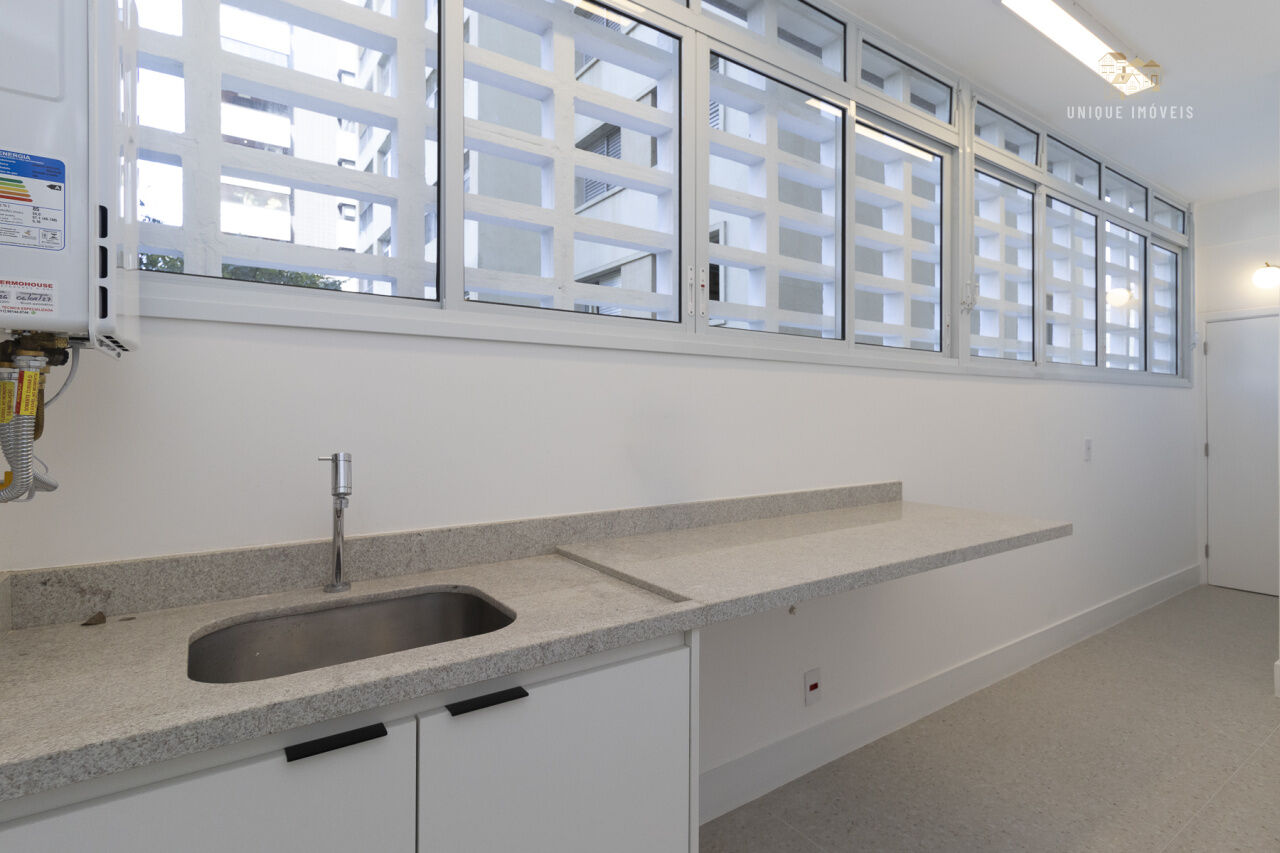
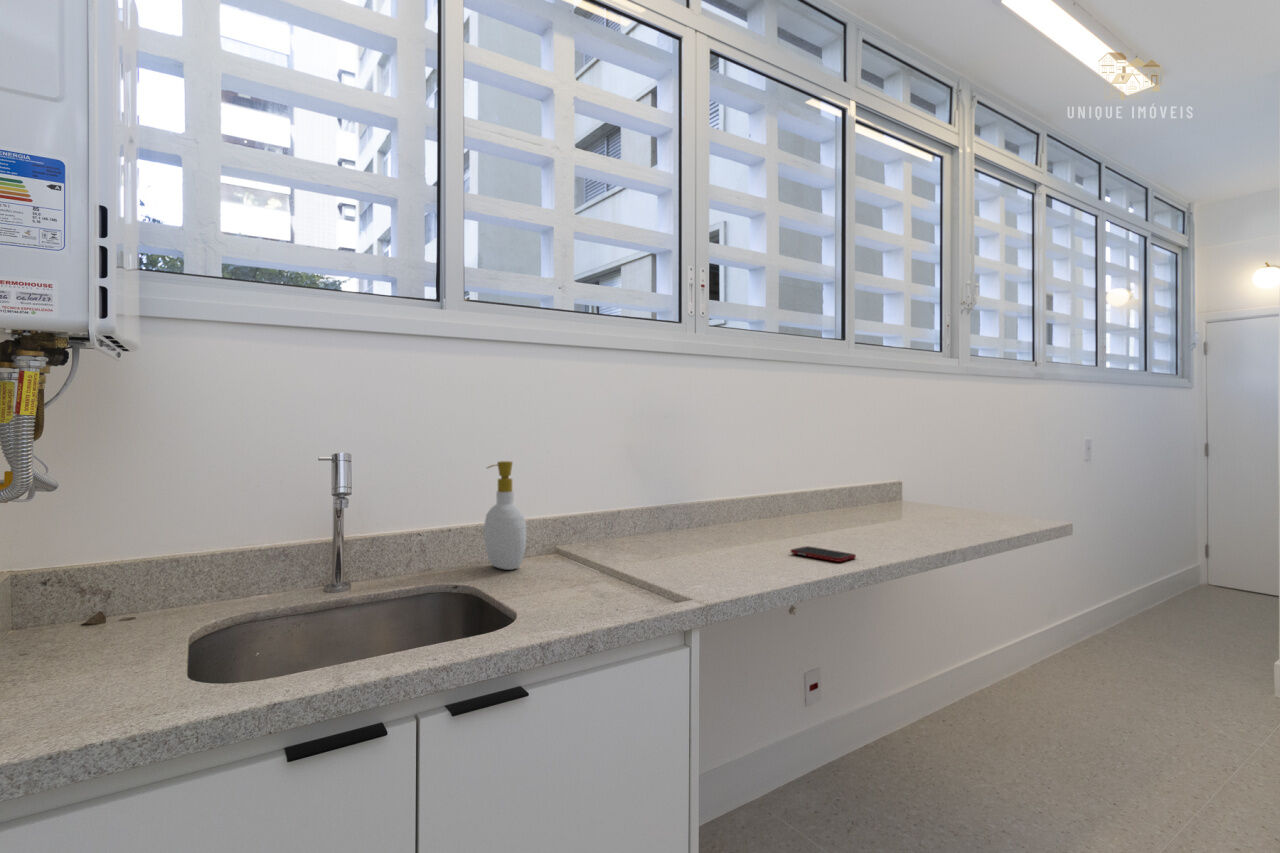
+ cell phone [790,545,857,563]
+ soap bottle [483,460,528,571]
